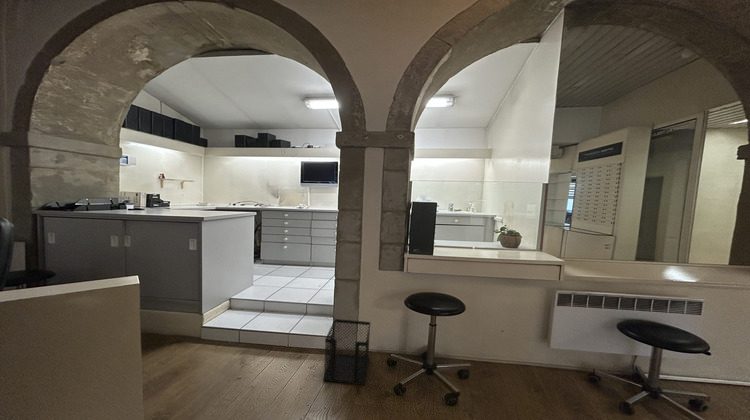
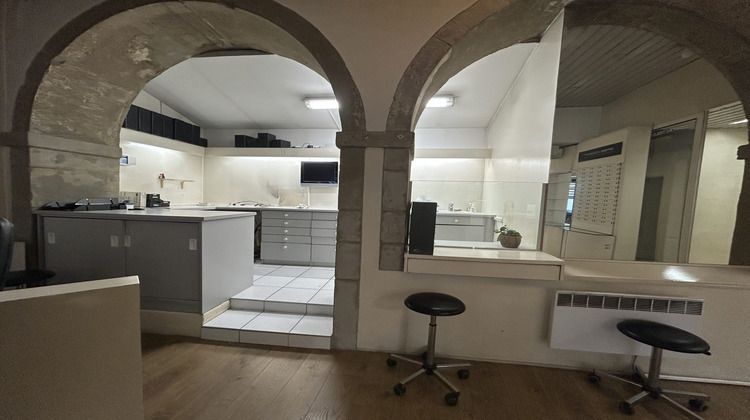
- wastebasket [322,318,371,386]
